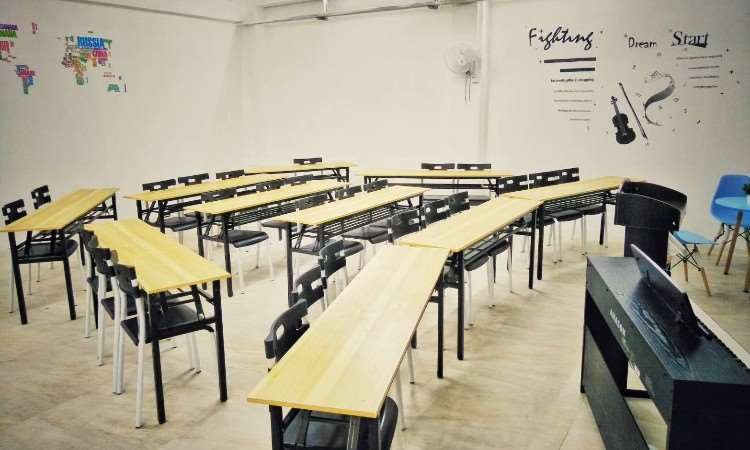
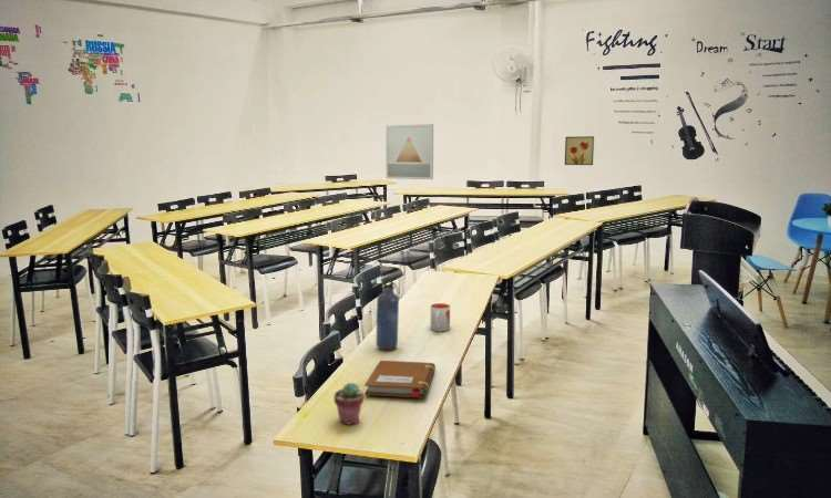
+ wall art [564,135,595,166]
+ wall art [384,123,434,180]
+ potted succulent [332,382,366,426]
+ water bottle [375,277,401,351]
+ notebook [363,360,437,398]
+ mug [430,302,451,332]
